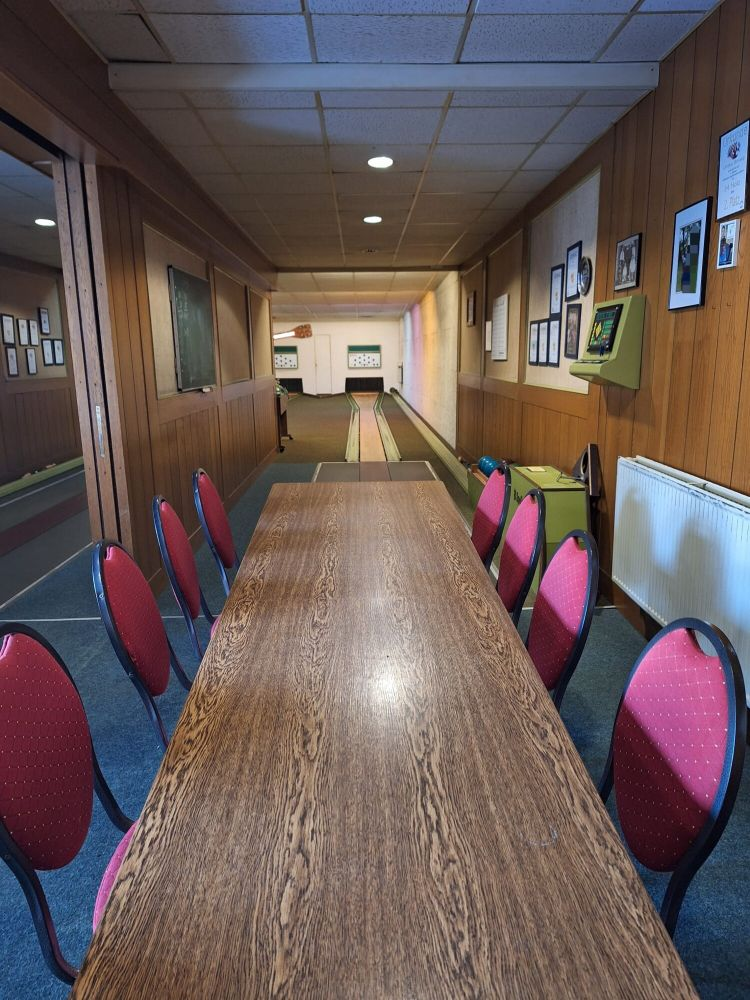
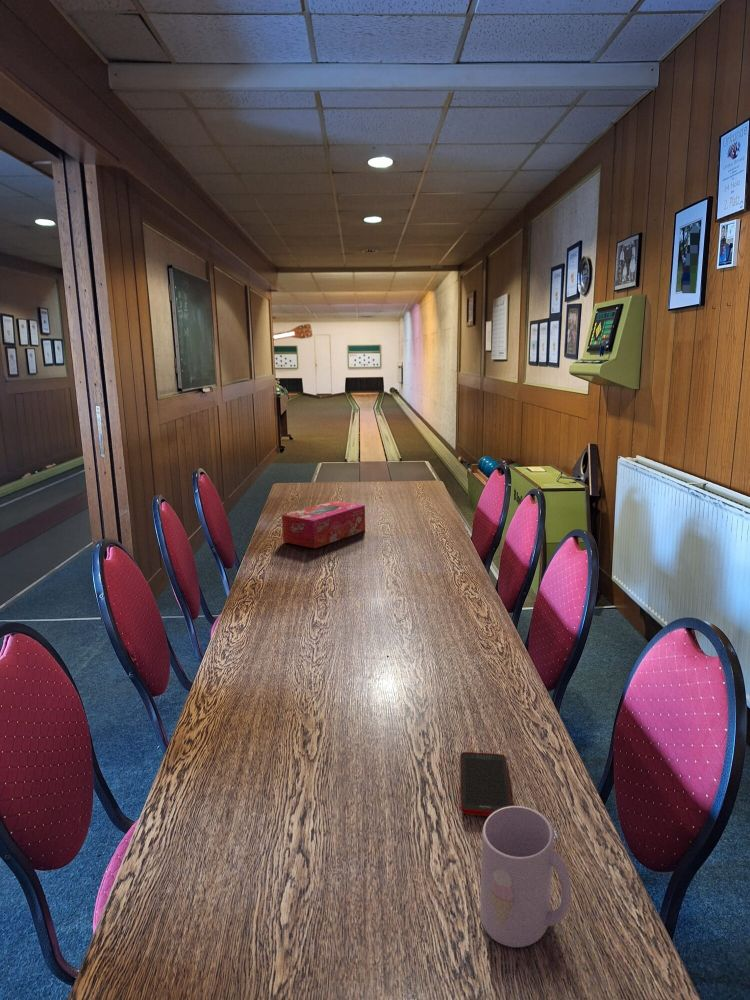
+ cell phone [459,751,513,817]
+ mug [479,805,572,948]
+ tissue box [281,500,366,549]
